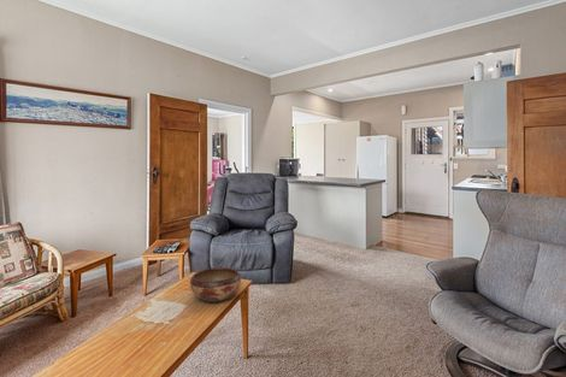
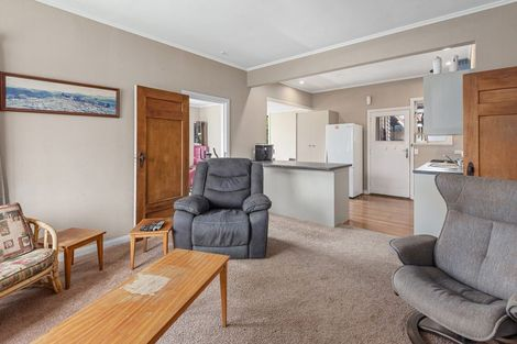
- decorative bowl [189,266,242,304]
